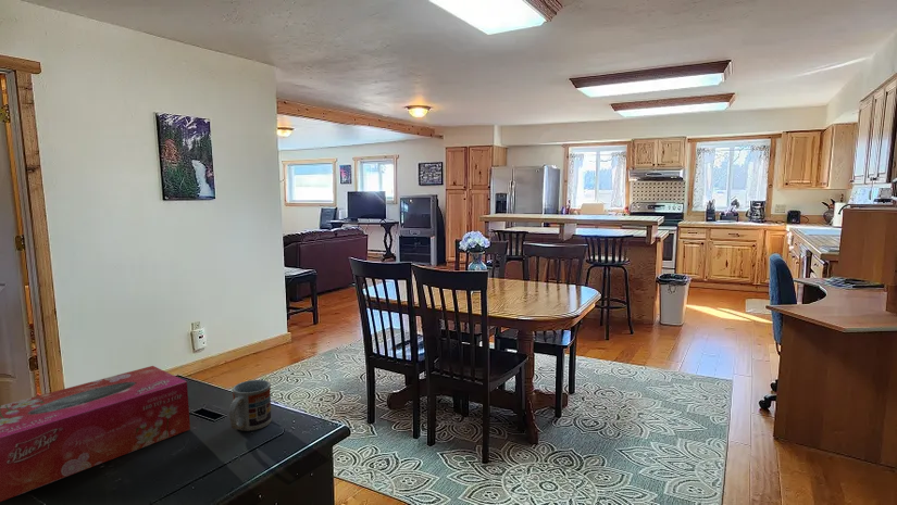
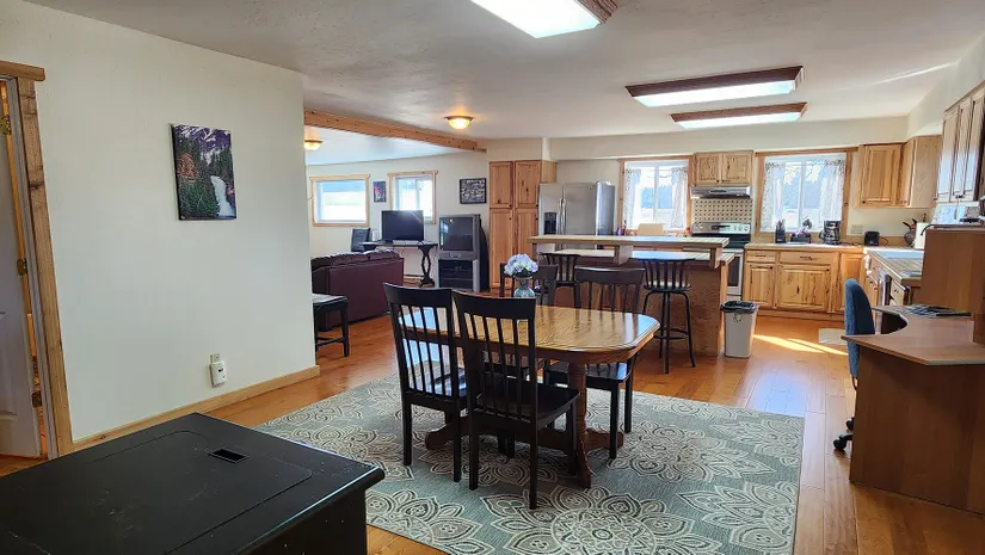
- tissue box [0,365,191,503]
- cup [228,379,273,432]
